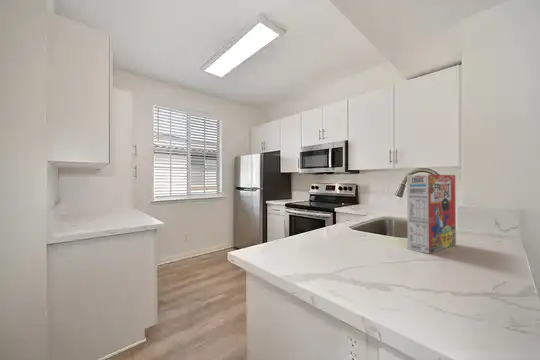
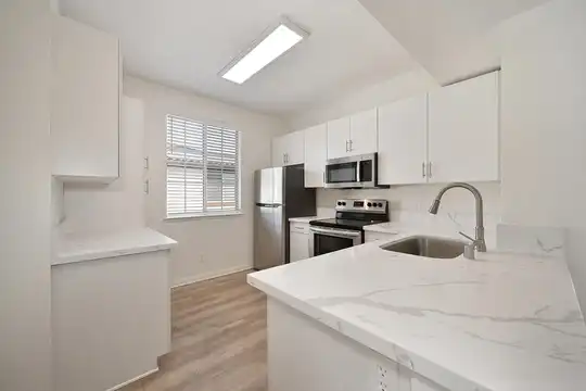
- cereal box [406,174,457,255]
